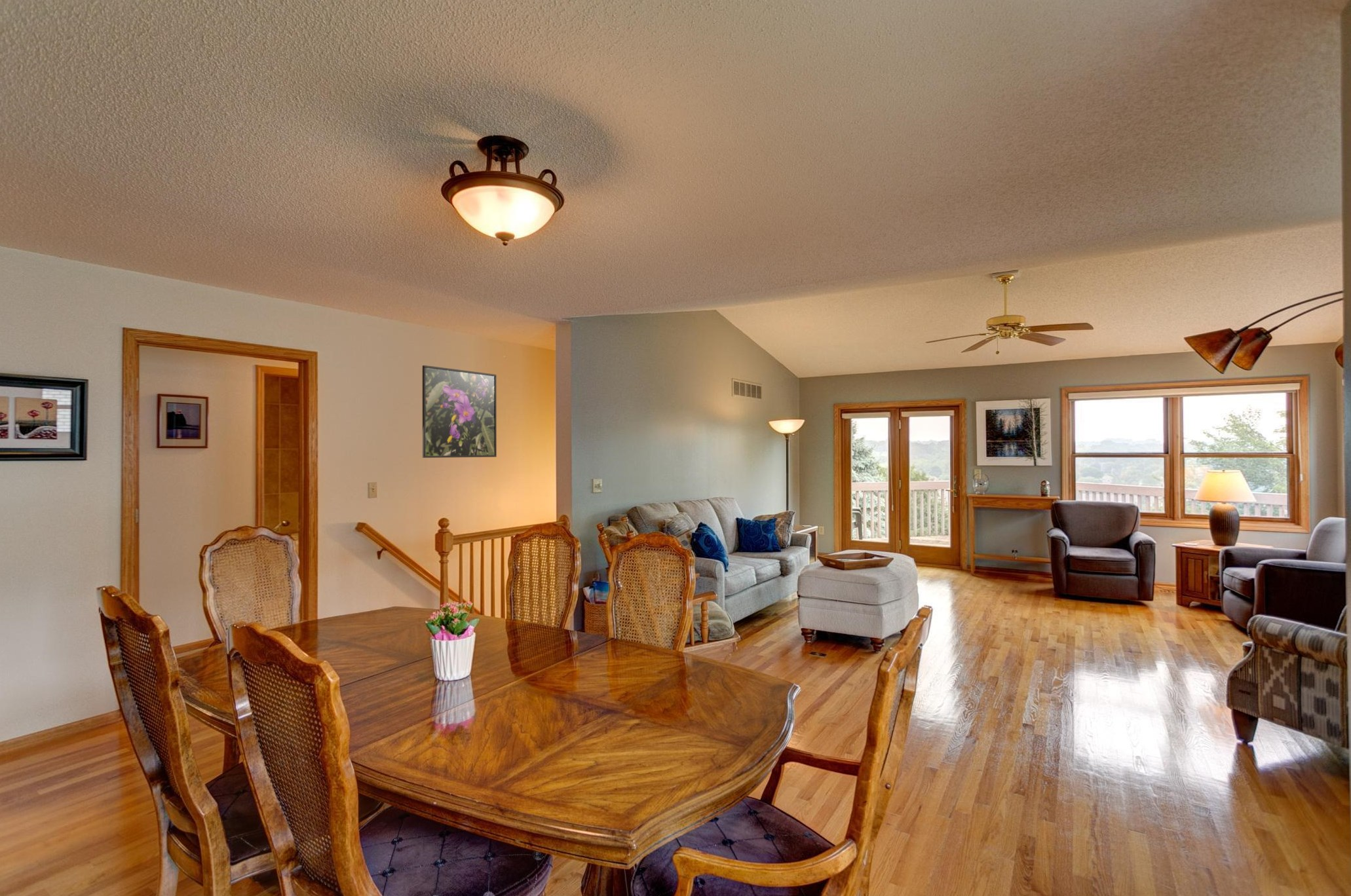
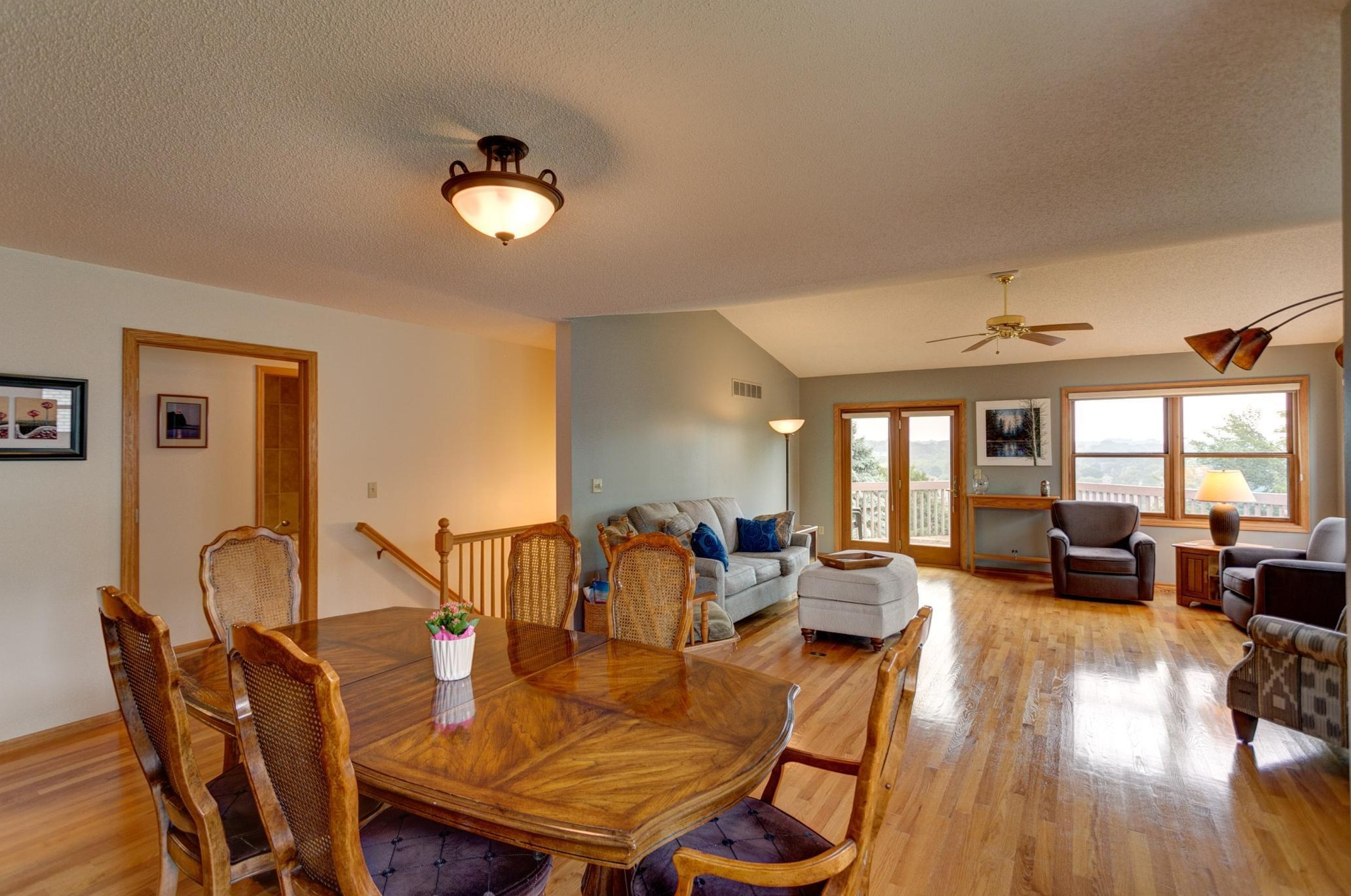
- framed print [422,365,497,458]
